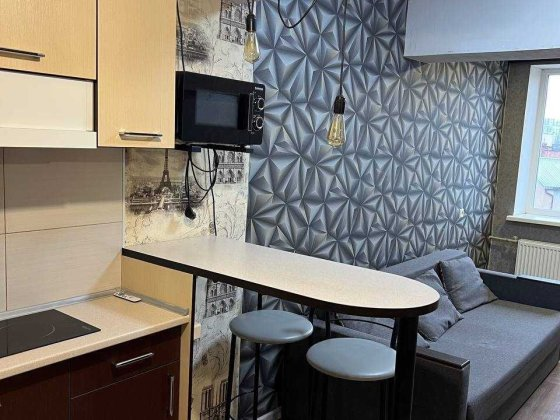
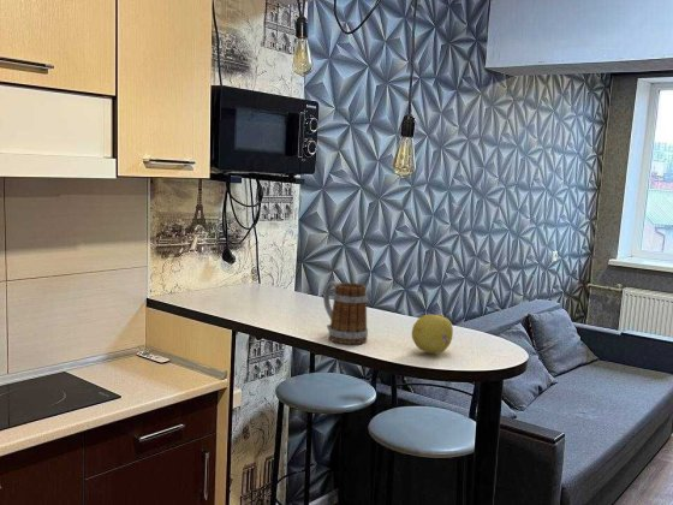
+ mug [322,280,369,345]
+ fruit [411,314,454,355]
